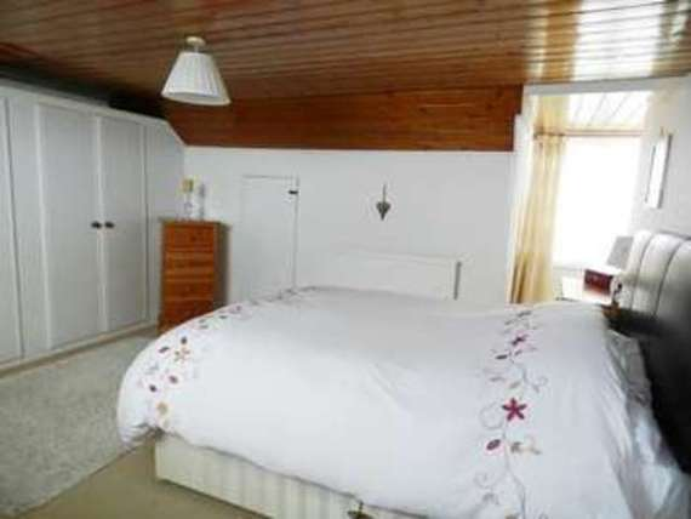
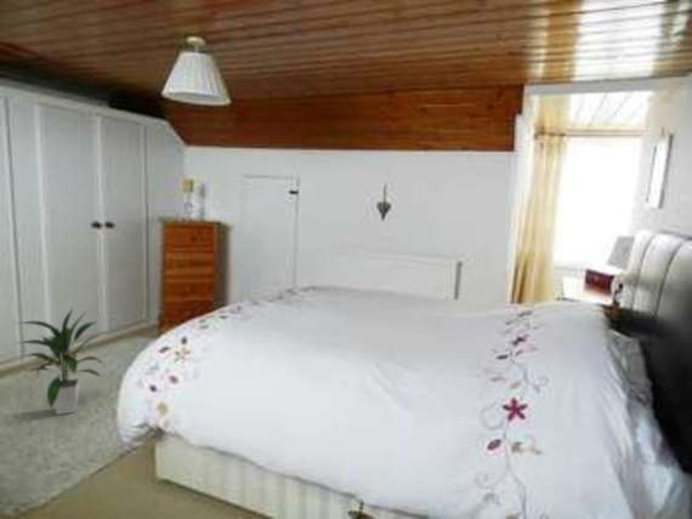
+ indoor plant [16,307,106,416]
